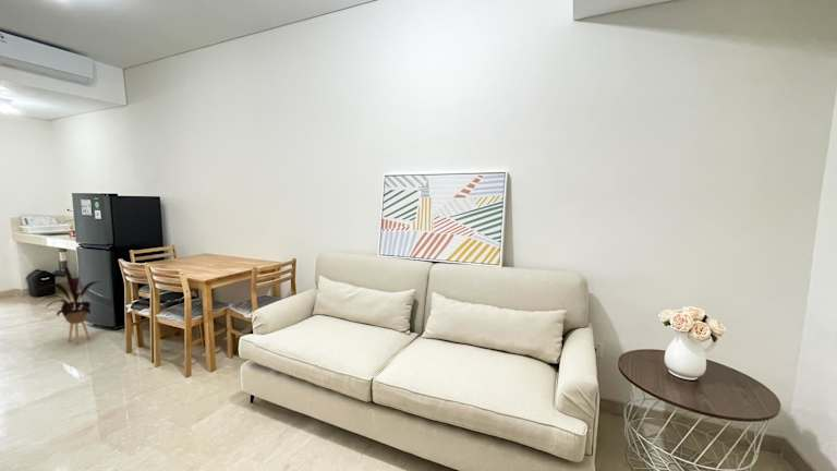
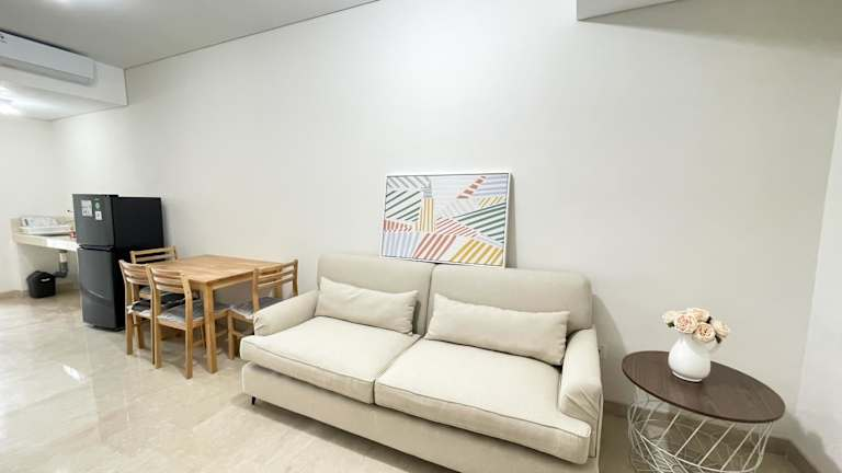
- house plant [34,265,101,345]
